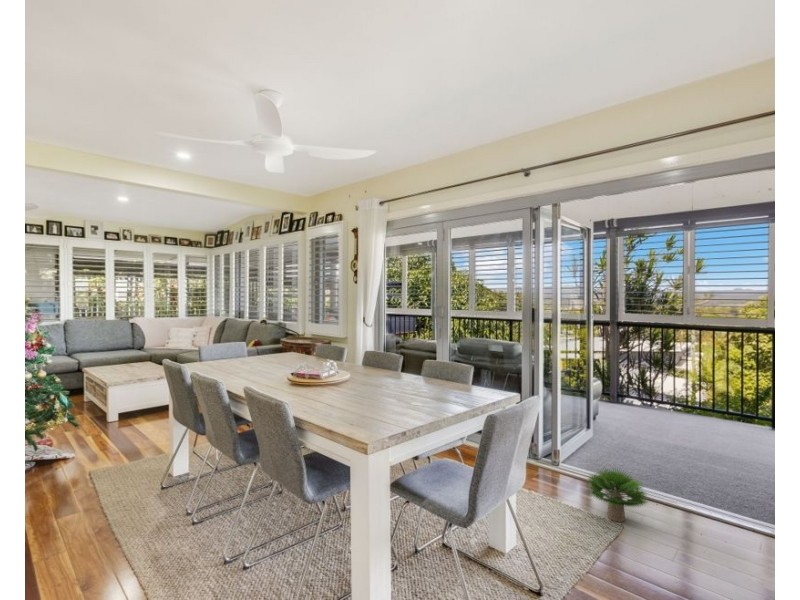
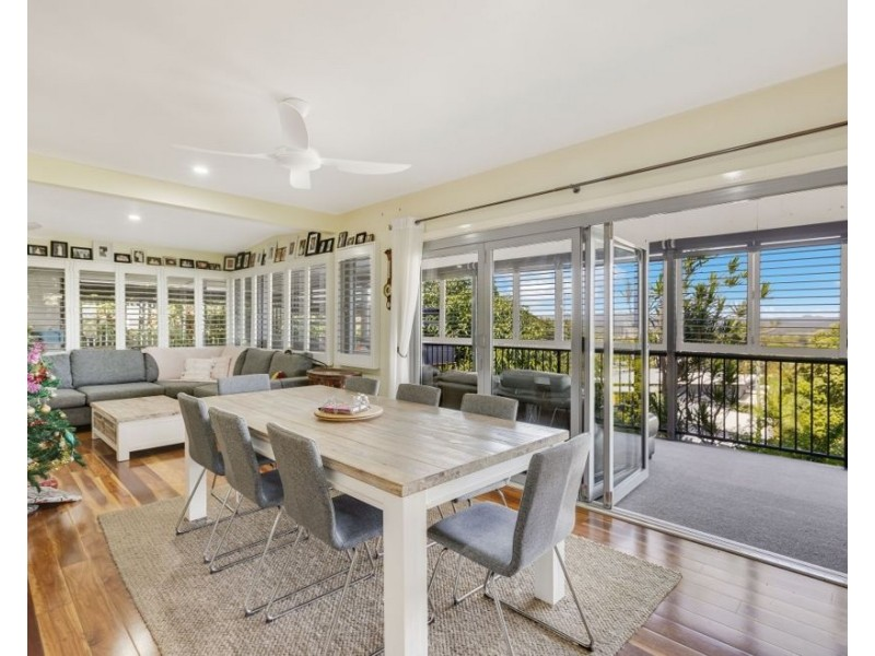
- potted plant [585,467,651,523]
